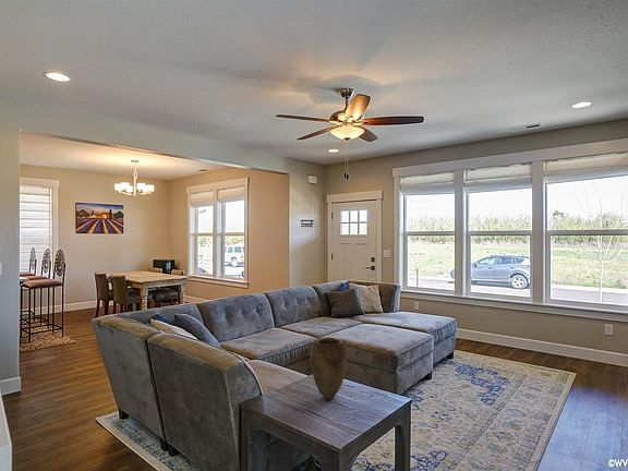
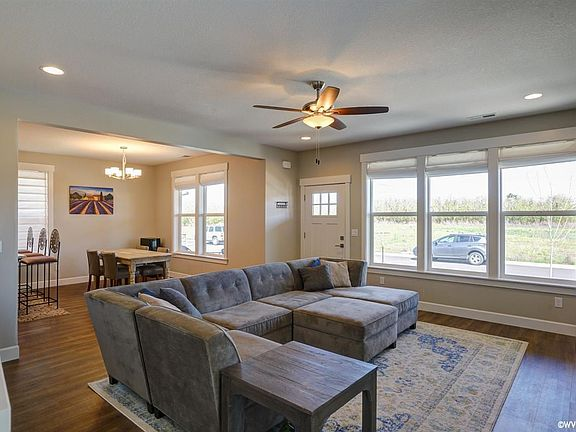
- vase [310,337,348,401]
